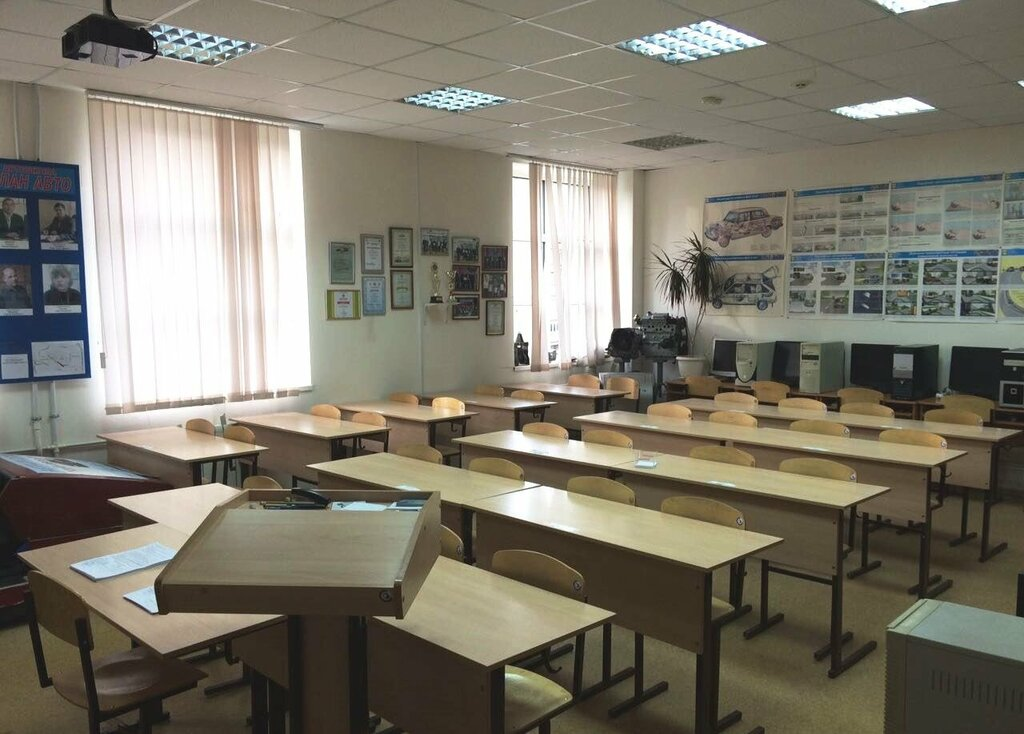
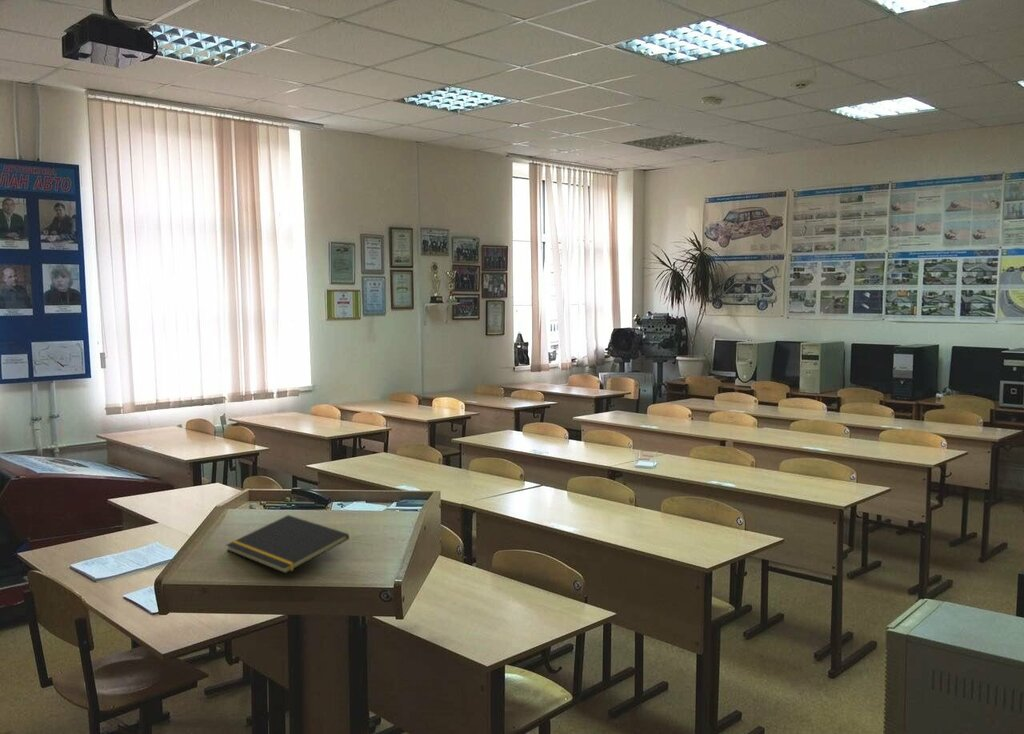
+ notepad [225,514,350,575]
